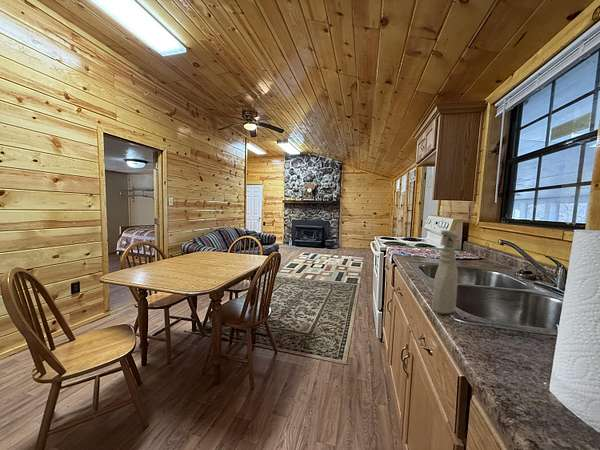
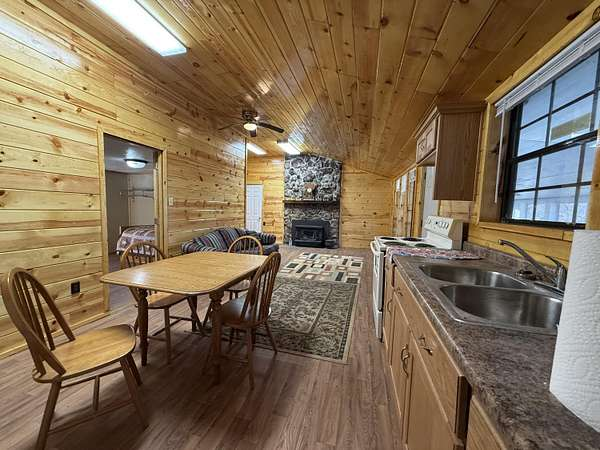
- spray bottle [431,229,459,315]
